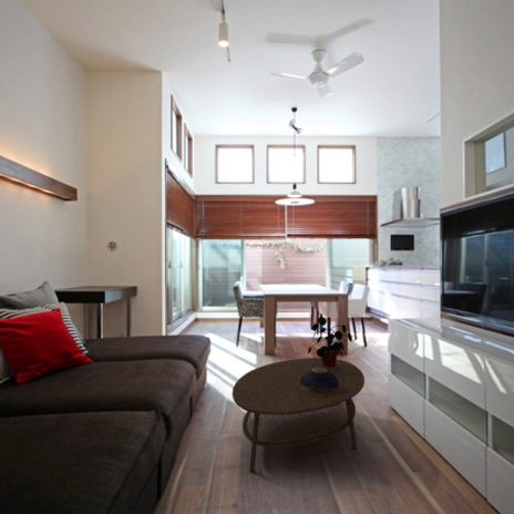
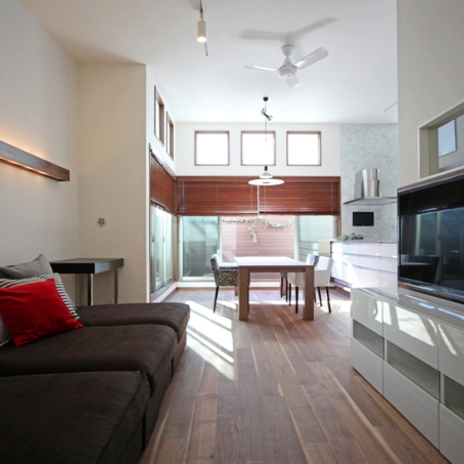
- potted plant [307,316,353,367]
- decorative bowl [299,368,341,394]
- coffee table [232,357,366,474]
